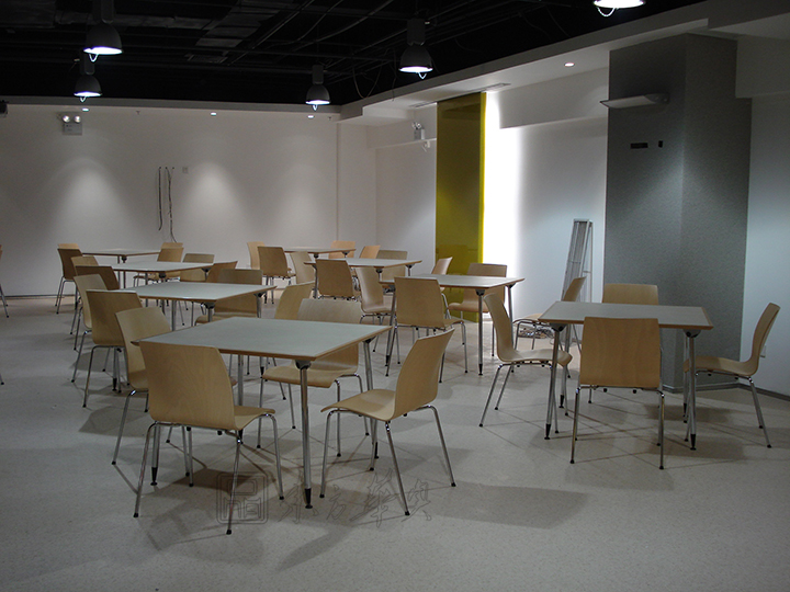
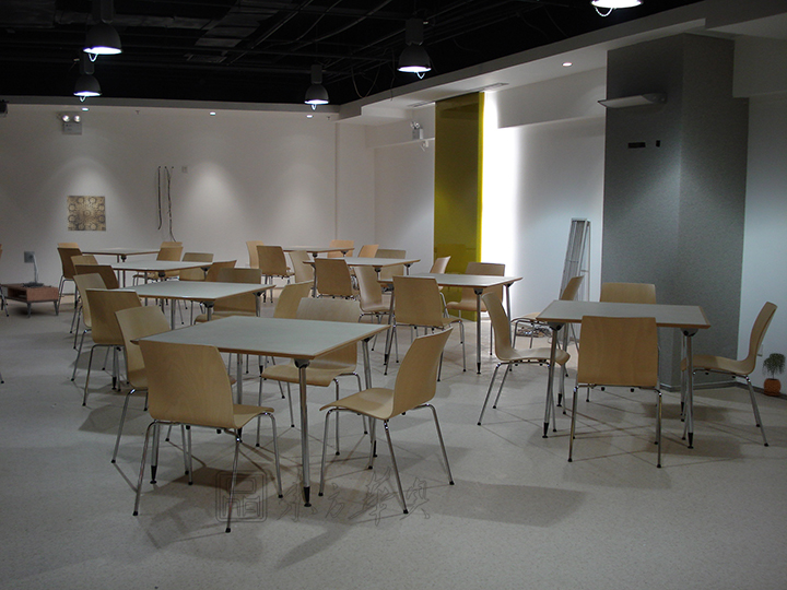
+ potted plant [761,352,787,397]
+ wall art [66,194,107,232]
+ lamp [22,250,54,288]
+ coffee table [0,282,60,319]
